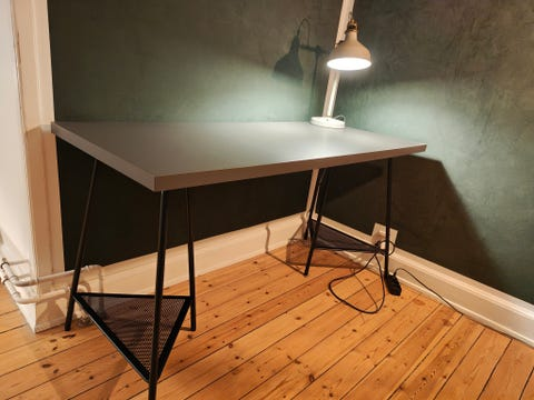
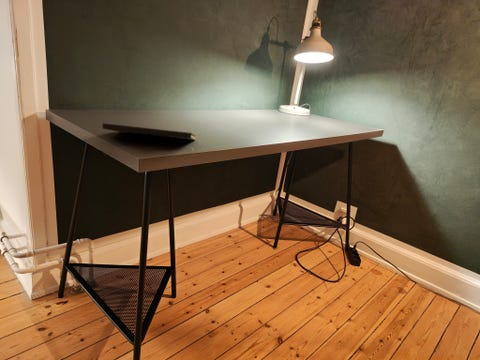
+ notepad [101,122,197,146]
